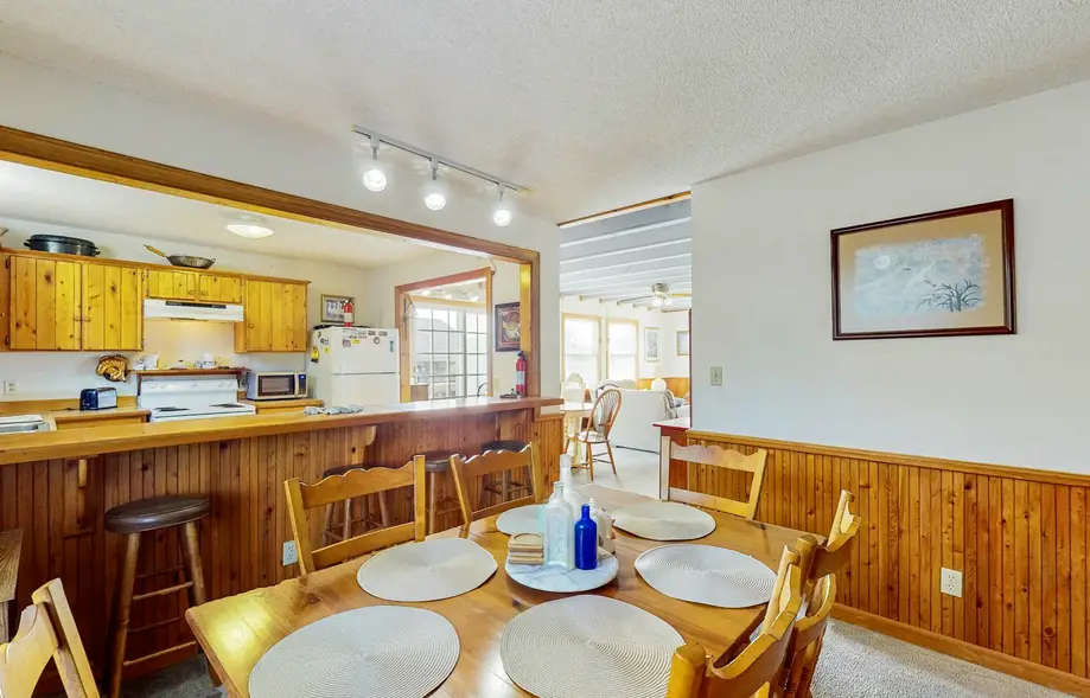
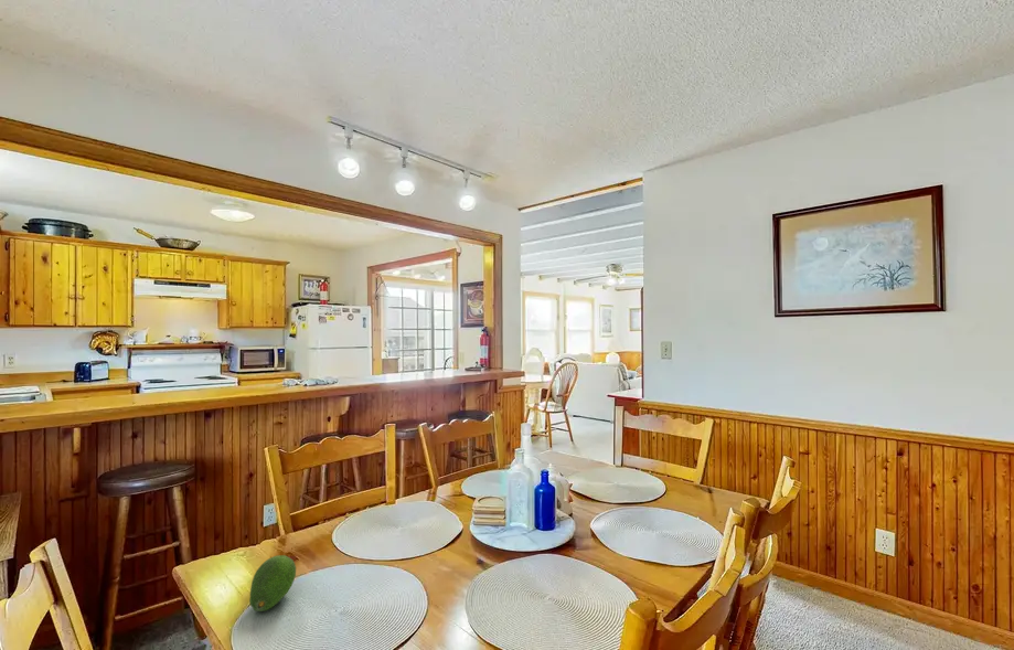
+ fruit [248,554,297,612]
